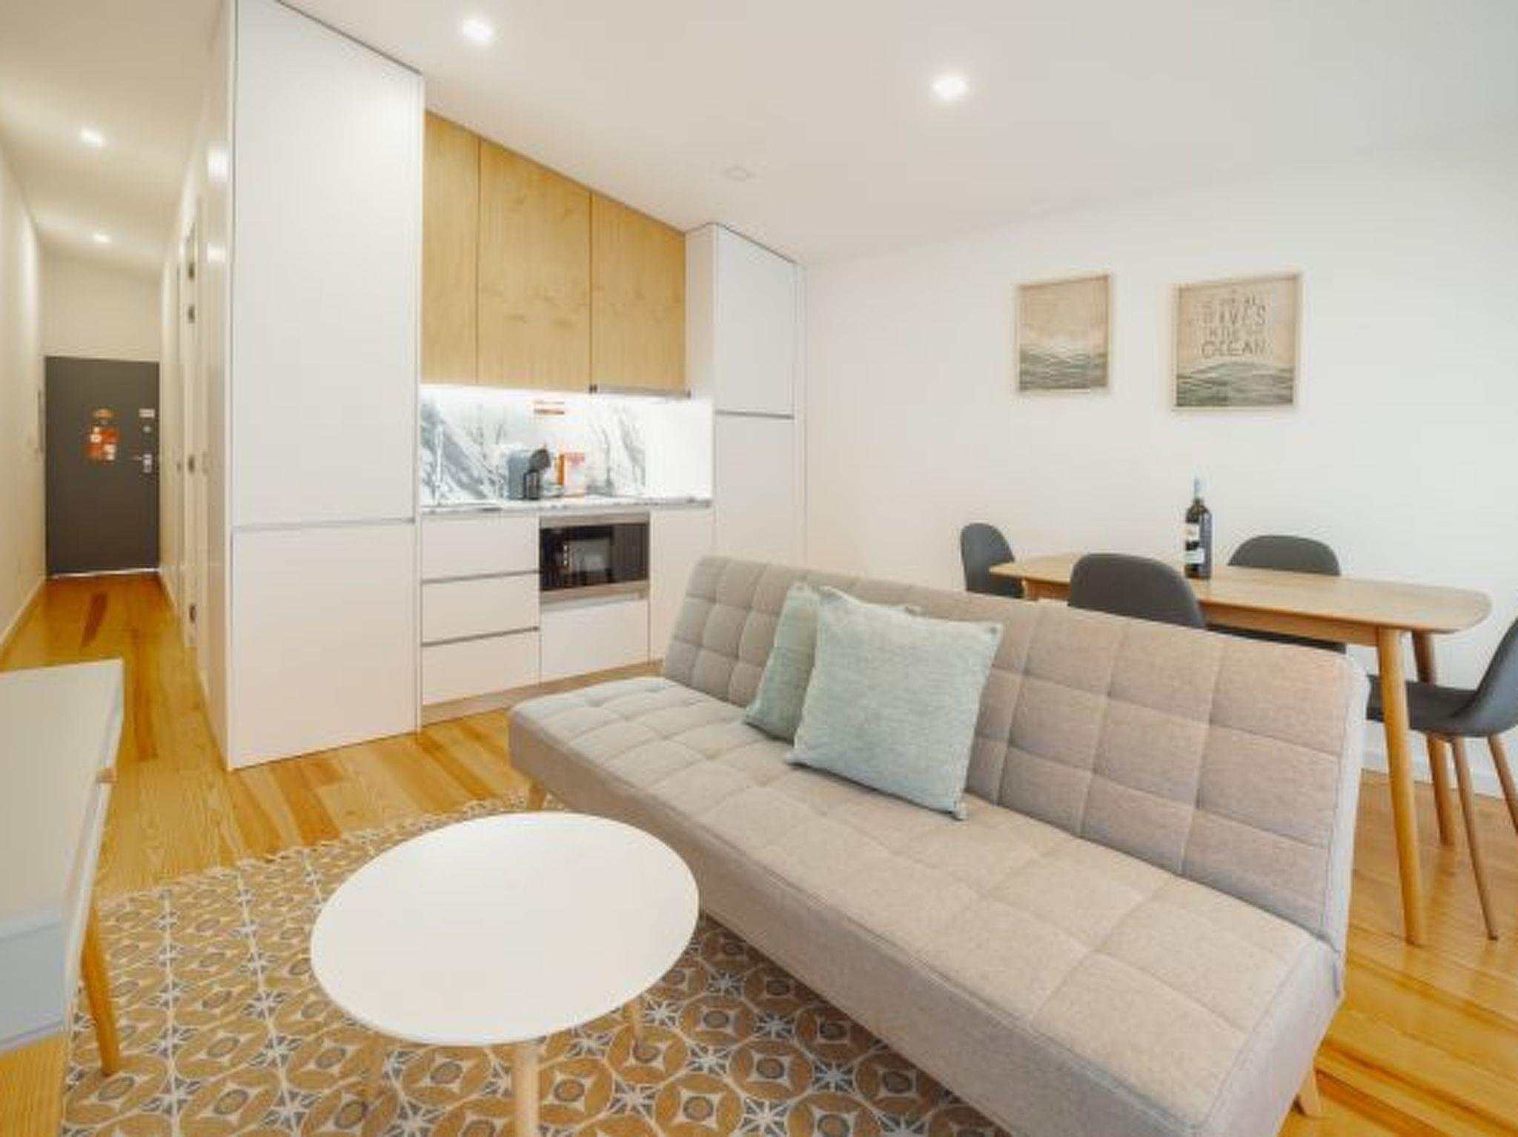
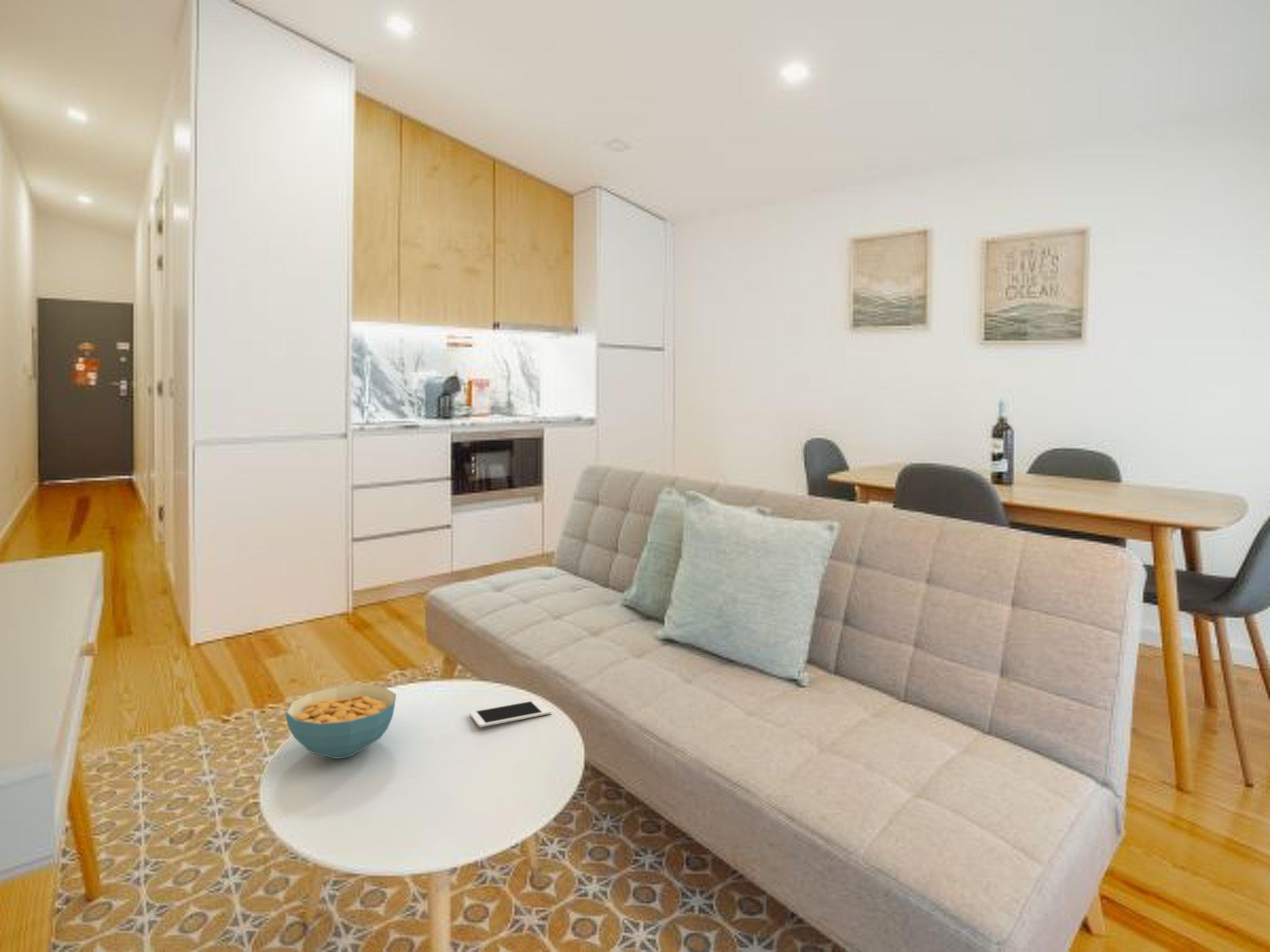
+ cereal bowl [285,684,397,759]
+ cell phone [469,699,552,728]
